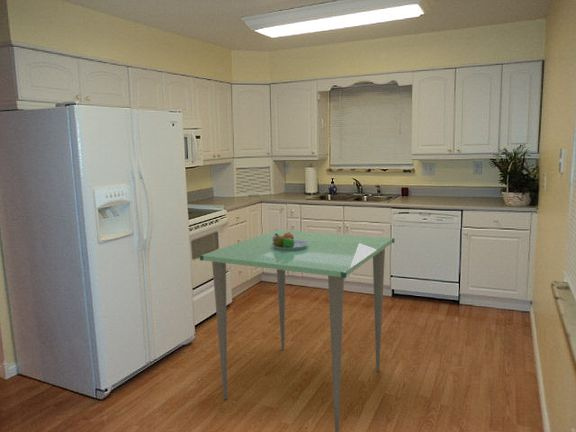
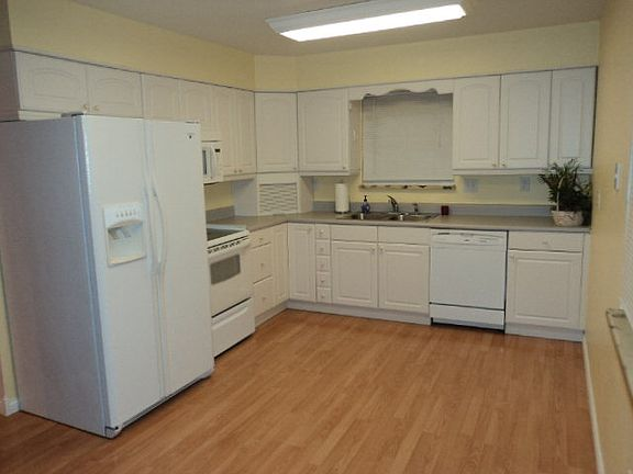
- fruit bowl [271,232,309,251]
- dining table [199,228,395,432]
